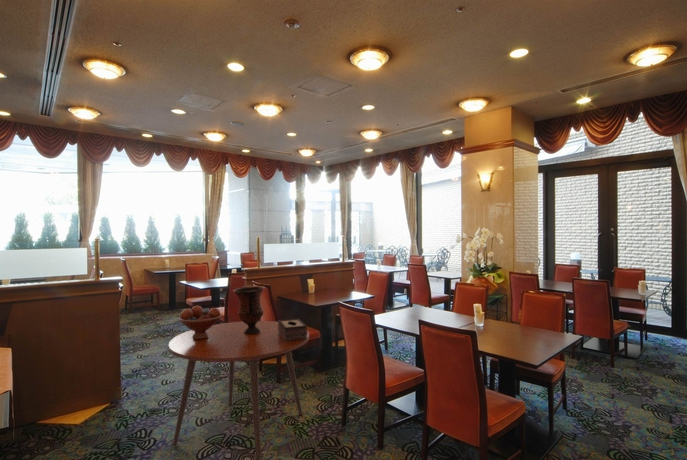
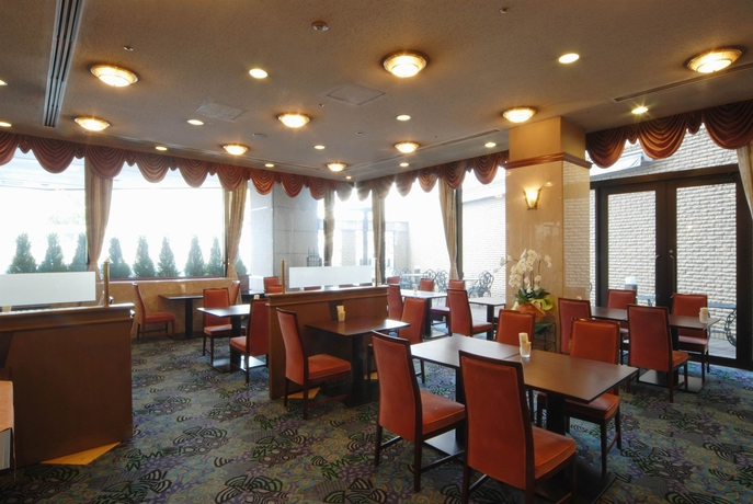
- tissue box [277,318,308,342]
- dining table [168,320,310,460]
- vase [232,284,266,335]
- fruit bowl [177,305,223,339]
